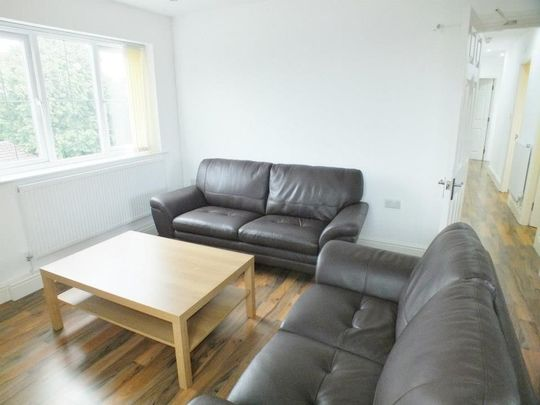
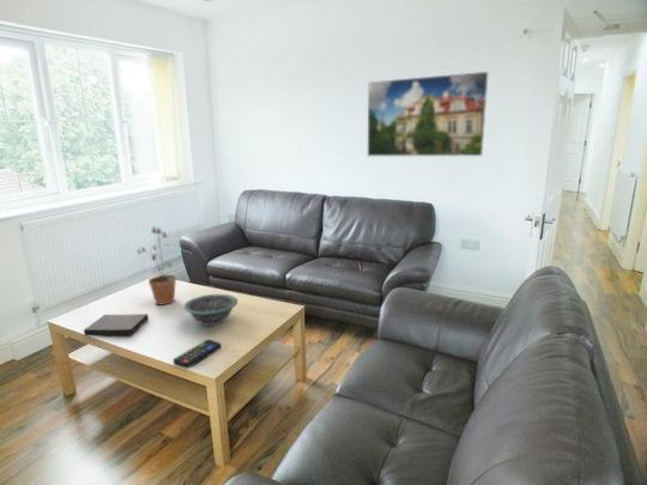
+ book [83,313,150,337]
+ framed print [367,71,490,157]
+ potted plant [135,226,177,305]
+ decorative bowl [182,293,238,327]
+ remote control [173,339,222,370]
